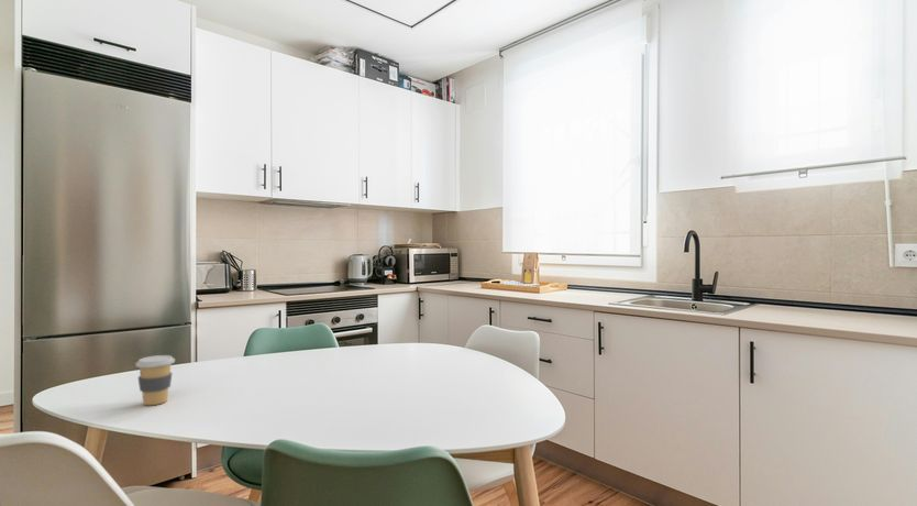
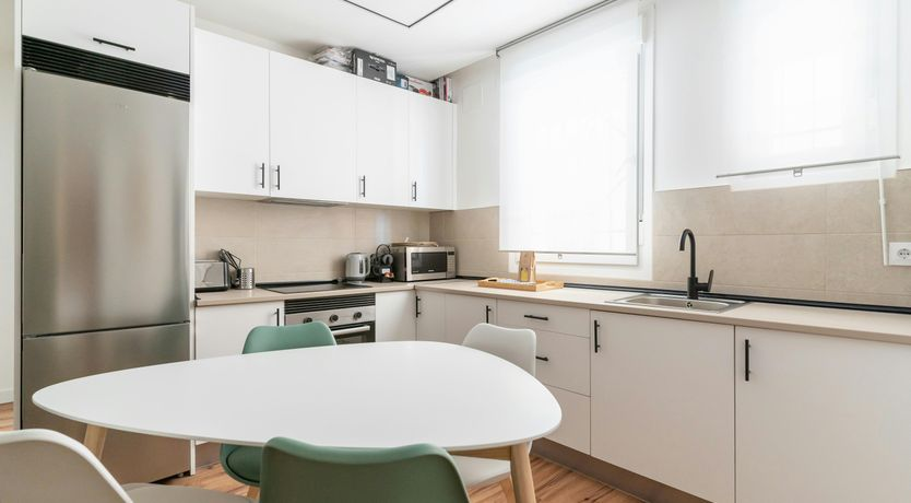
- coffee cup [134,354,176,406]
